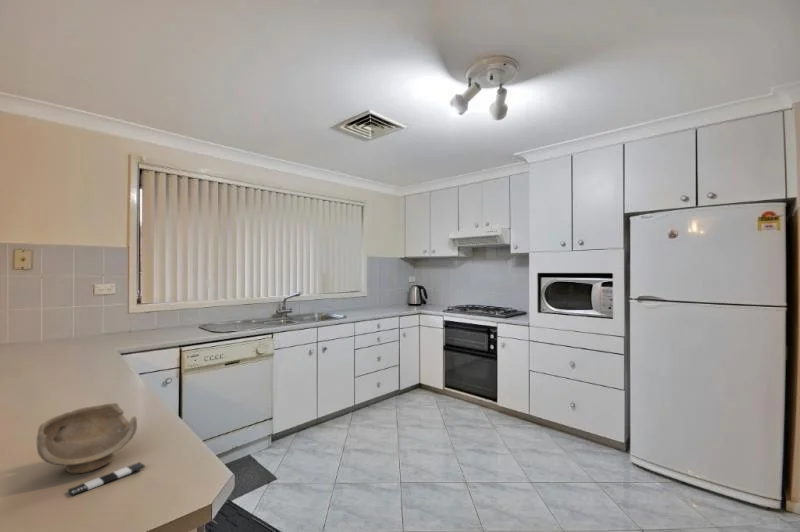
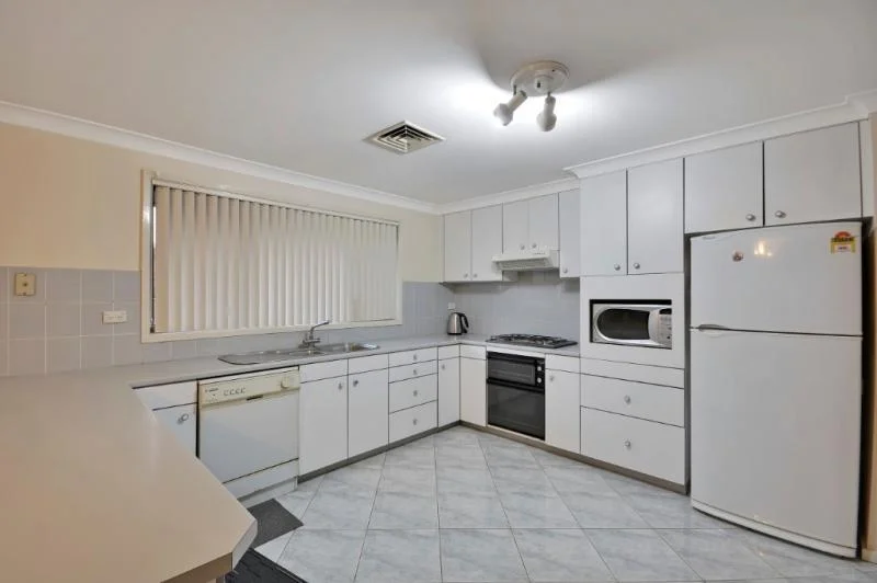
- bowl [36,402,146,497]
